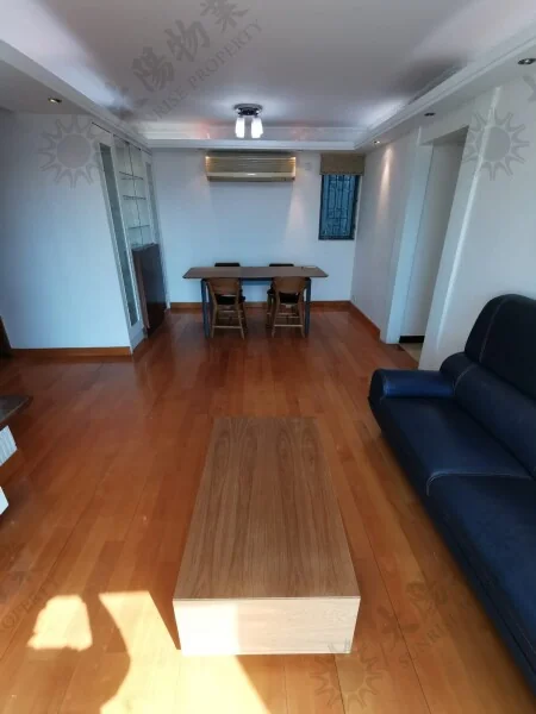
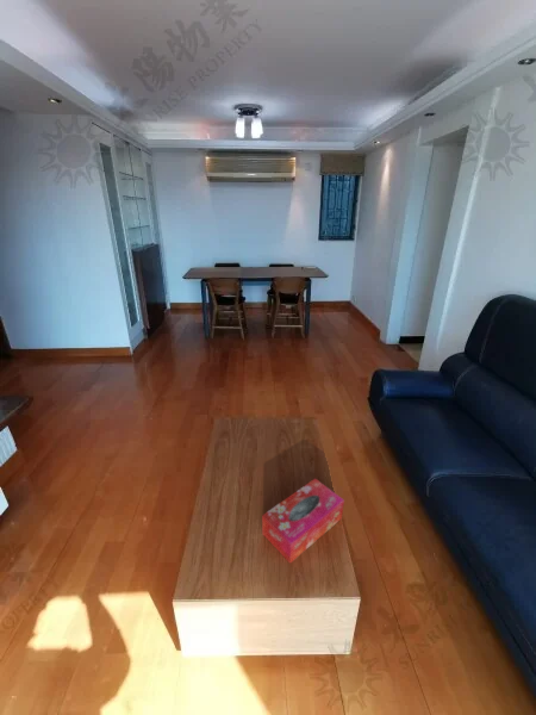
+ tissue box [261,477,345,565]
